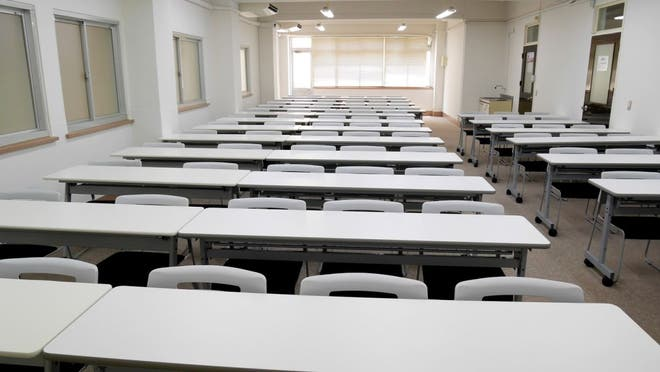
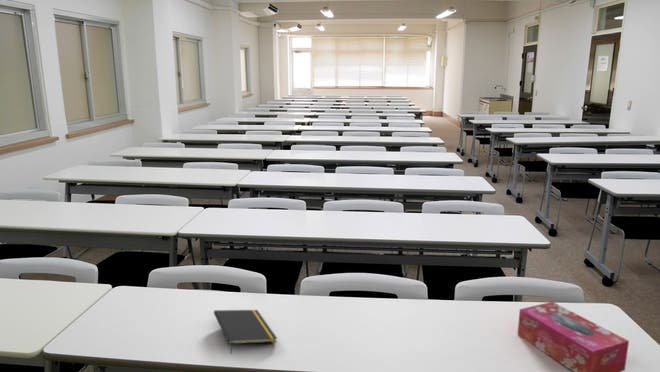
+ tissue box [517,301,630,372]
+ notepad [213,309,278,355]
